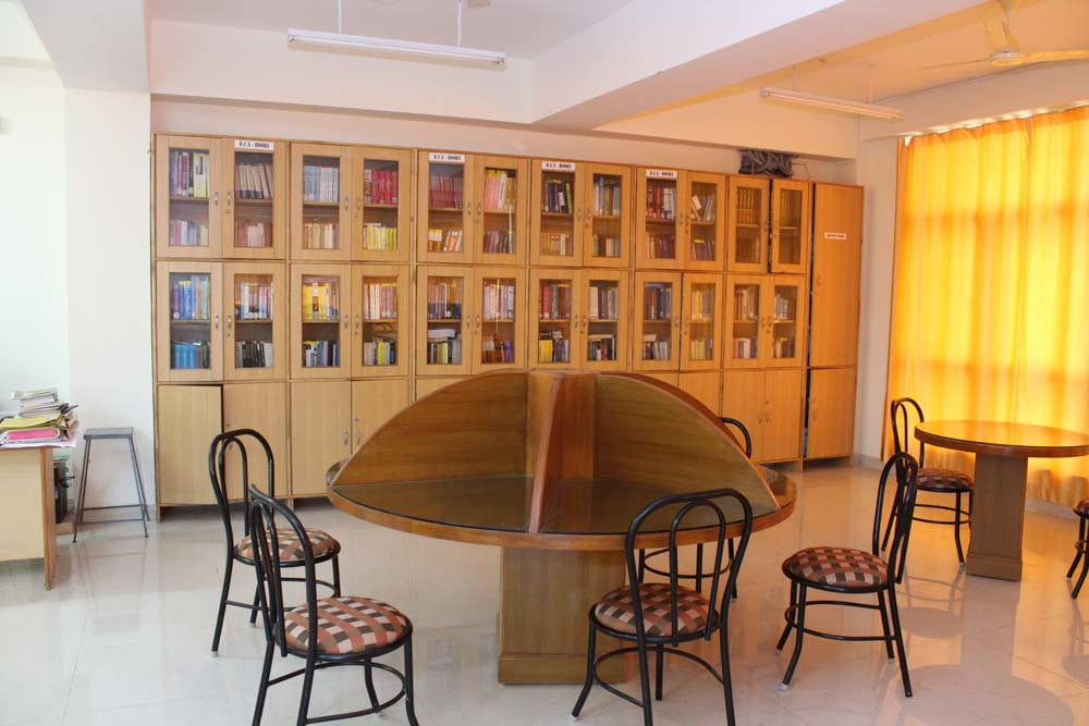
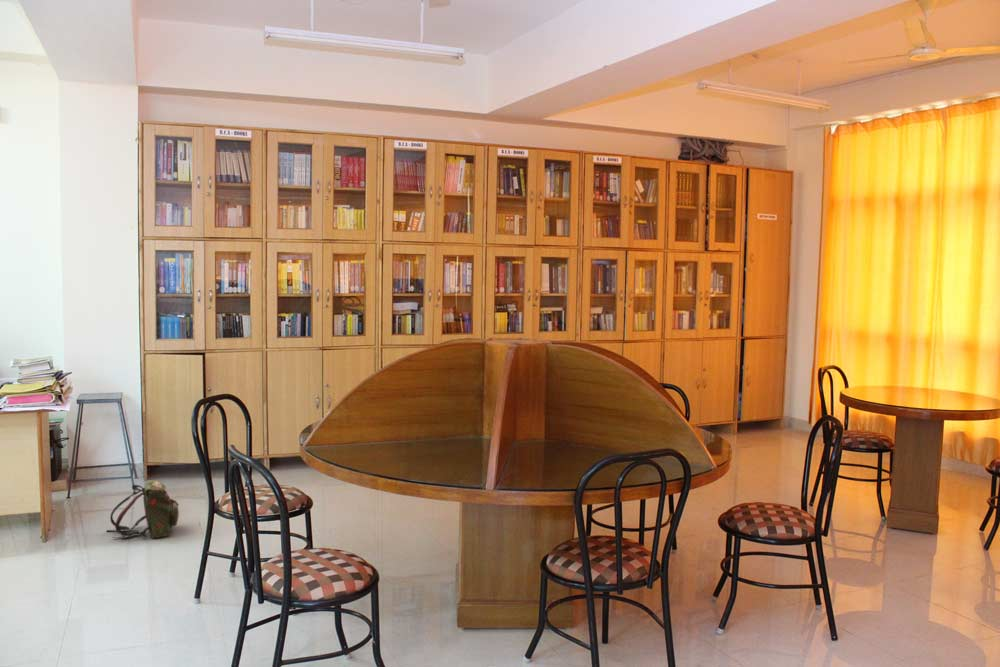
+ backpack [106,479,180,539]
